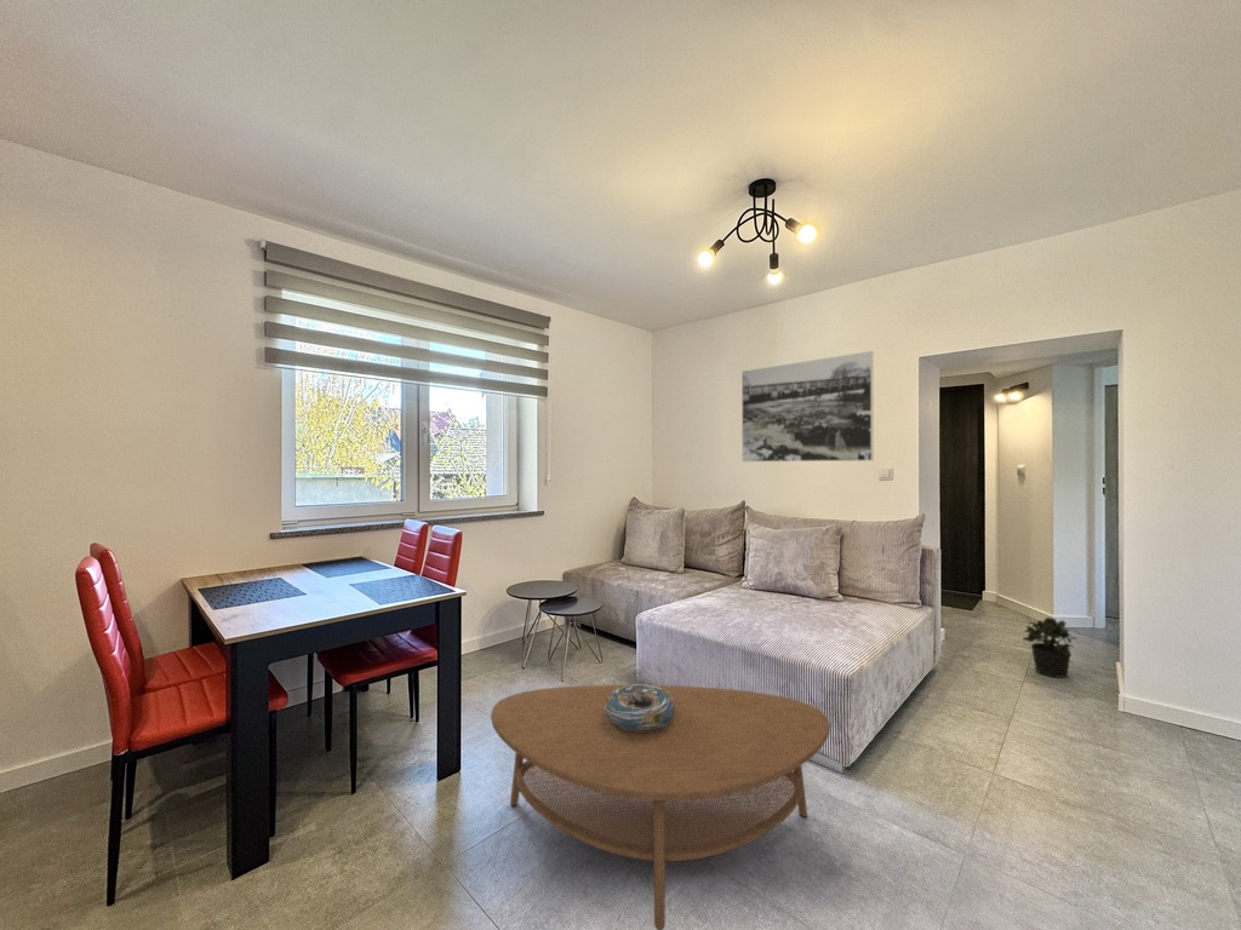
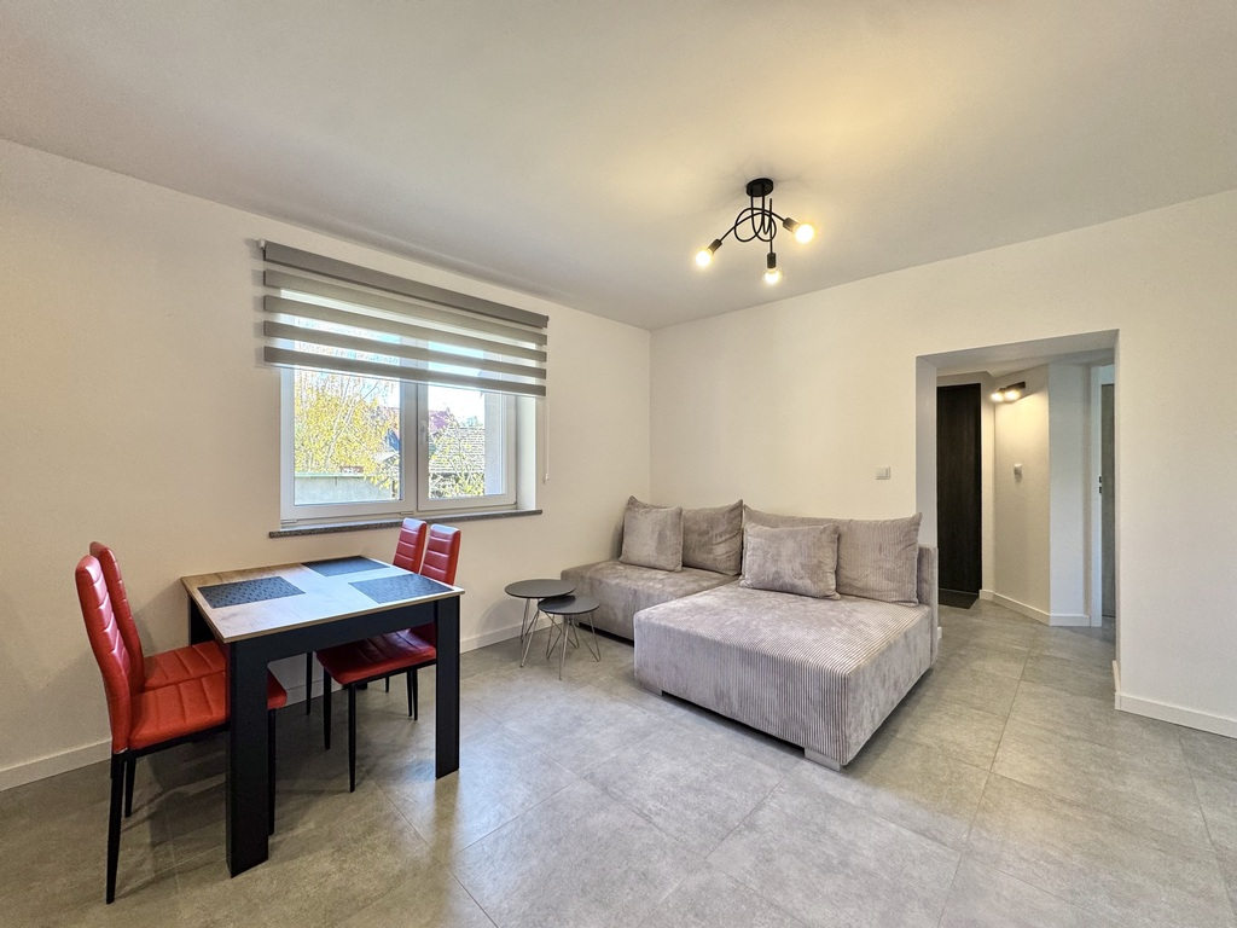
- coffee table [490,684,831,930]
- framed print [740,350,875,463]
- decorative bowl [605,683,675,733]
- potted plant [1022,616,1077,679]
